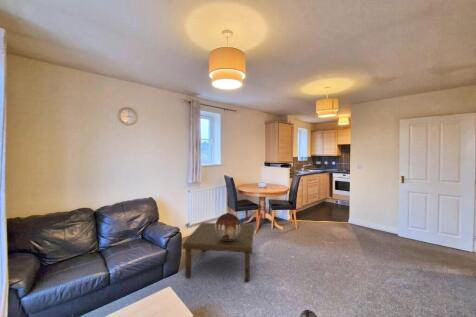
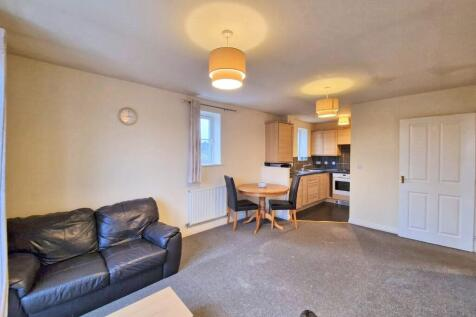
- coffee table [181,221,255,282]
- decorative sphere [215,212,242,240]
